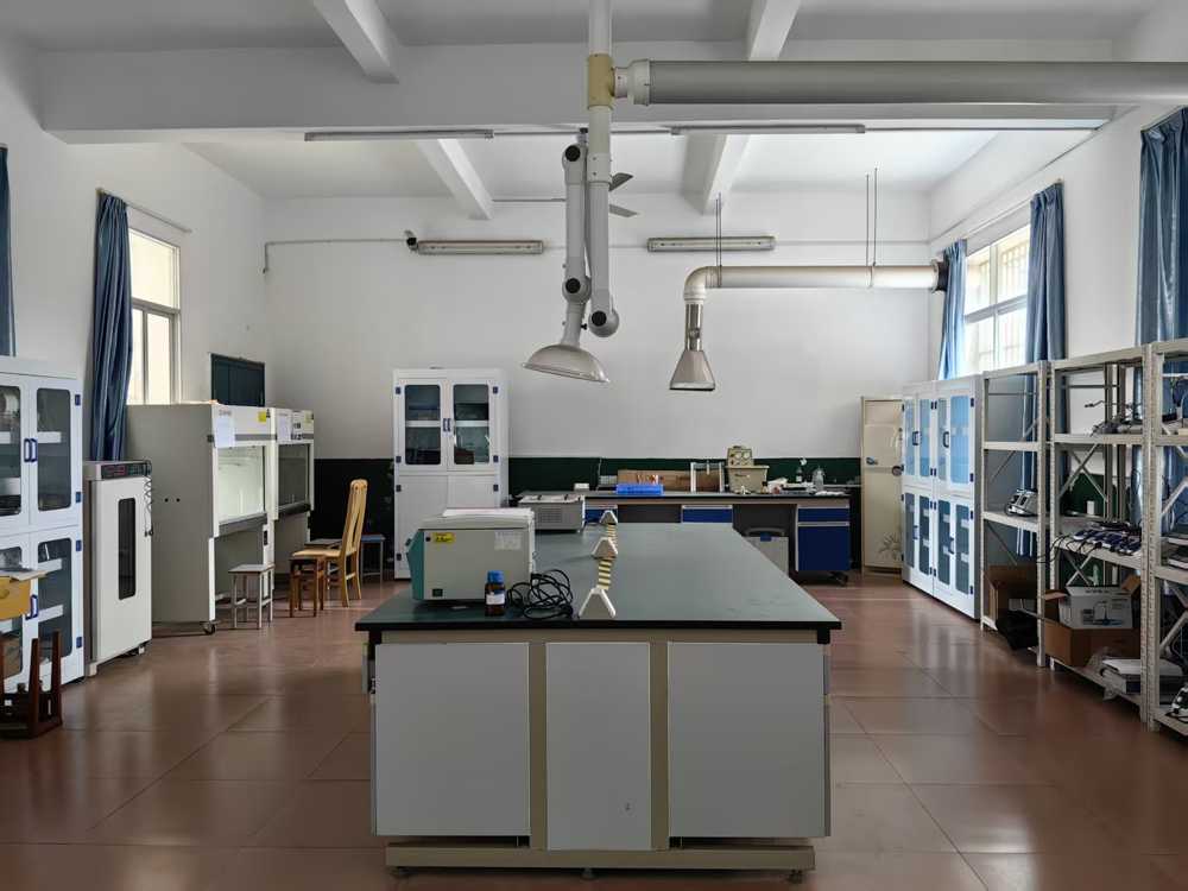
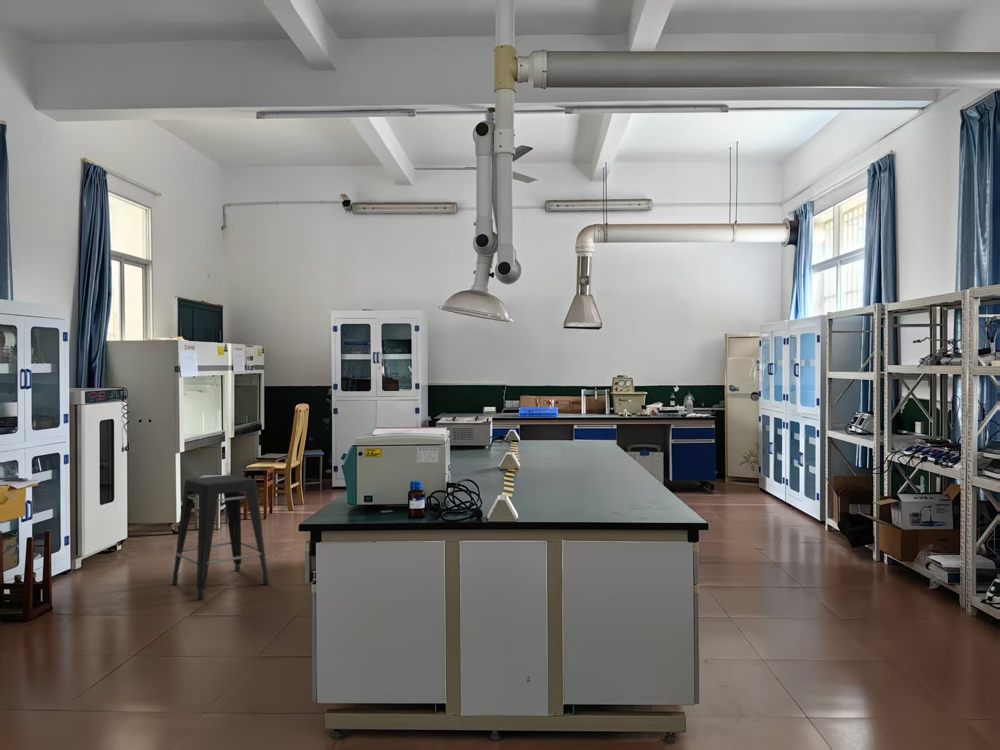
+ stool [171,474,270,600]
